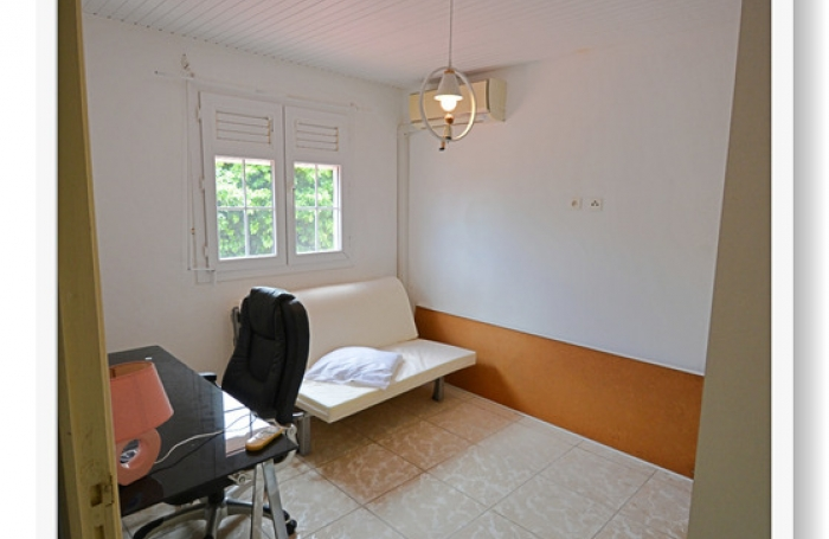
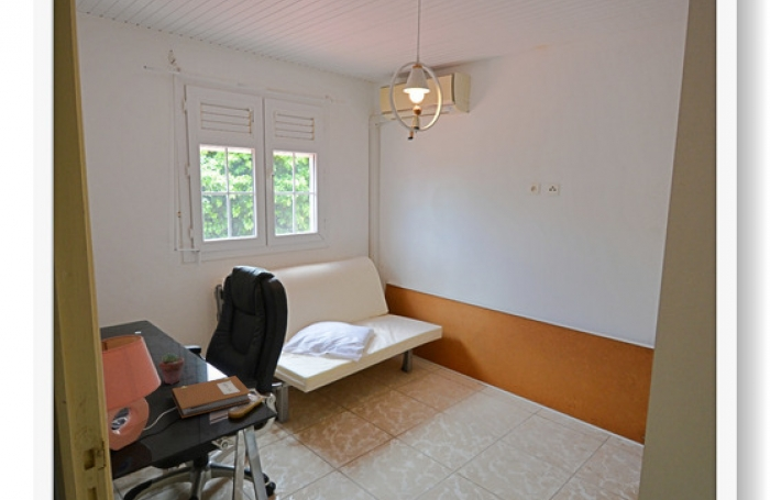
+ notebook [170,375,252,419]
+ potted succulent [158,352,185,386]
